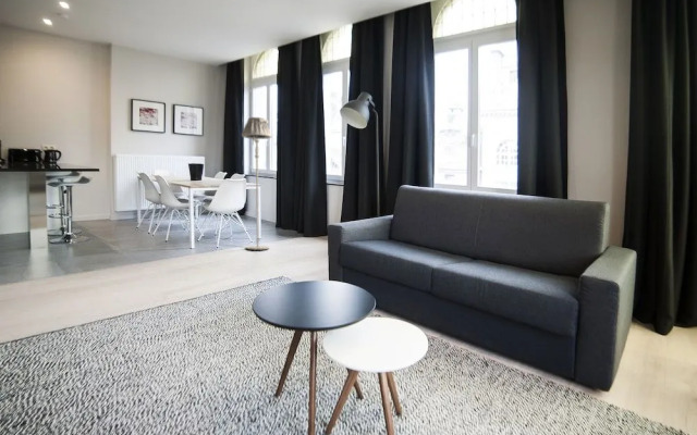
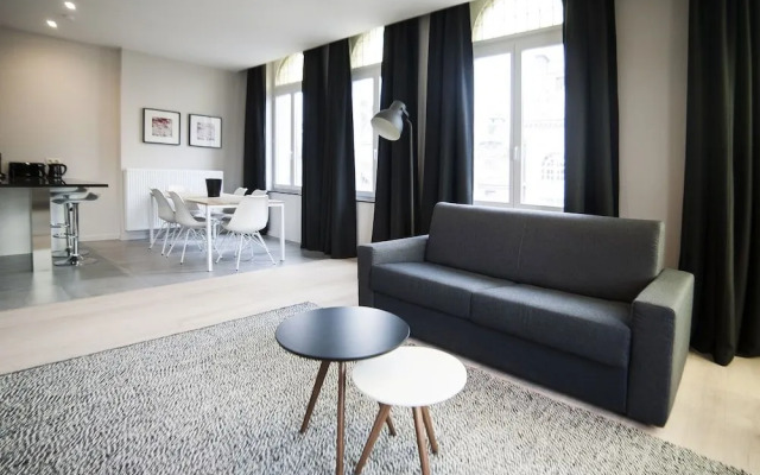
- floor lamp [241,116,272,251]
